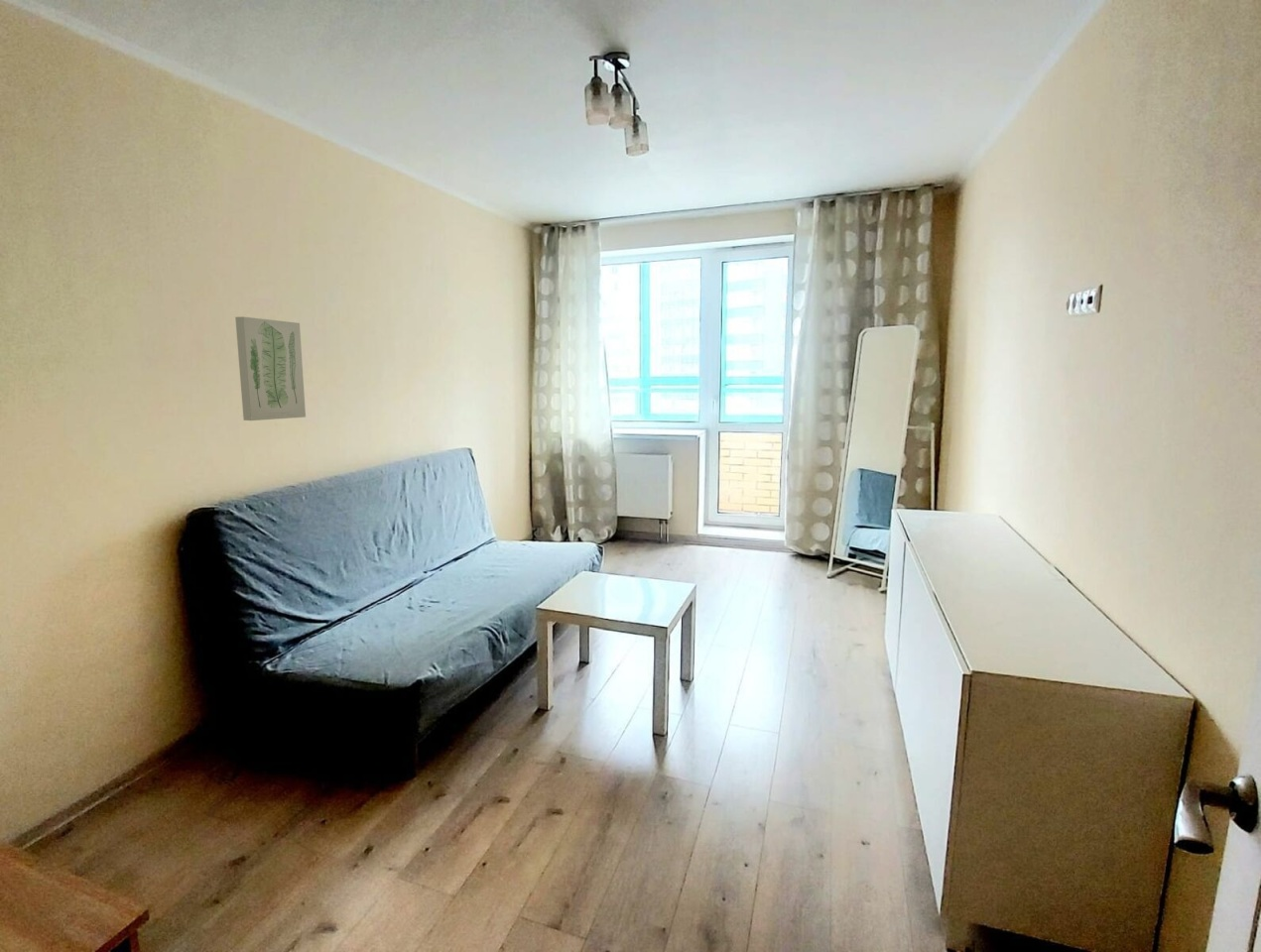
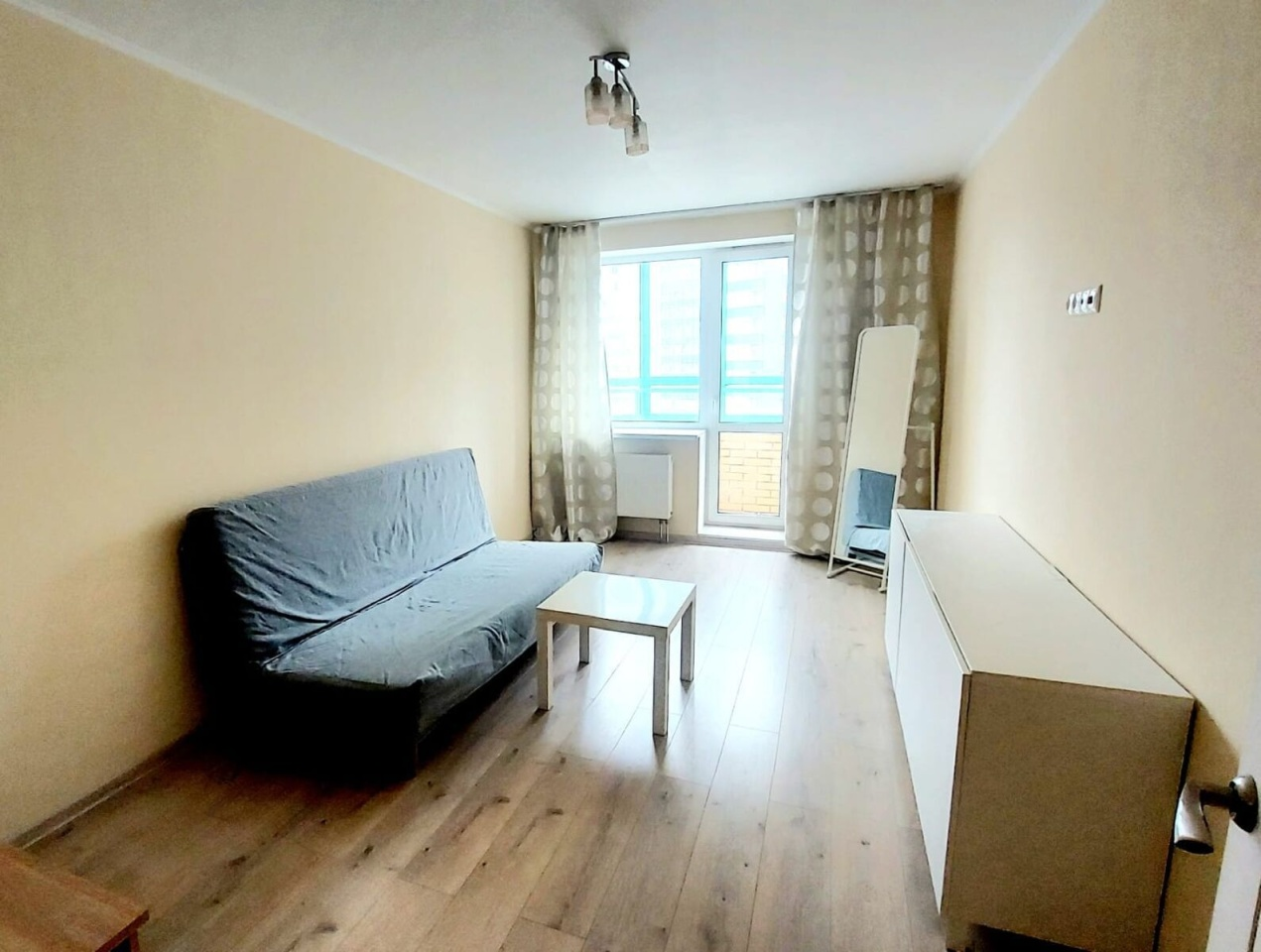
- wall art [234,315,307,421]
